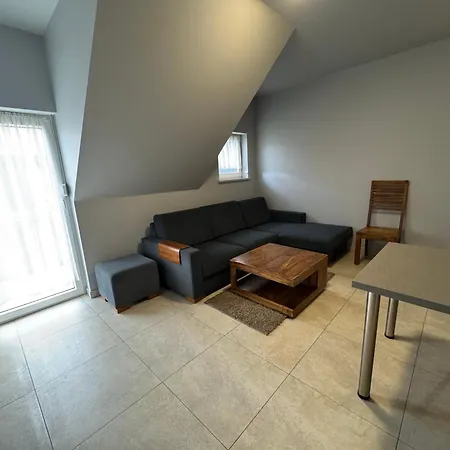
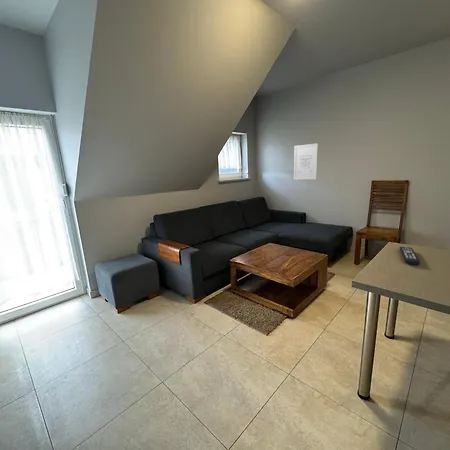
+ wall art [293,143,319,180]
+ remote control [399,246,421,266]
